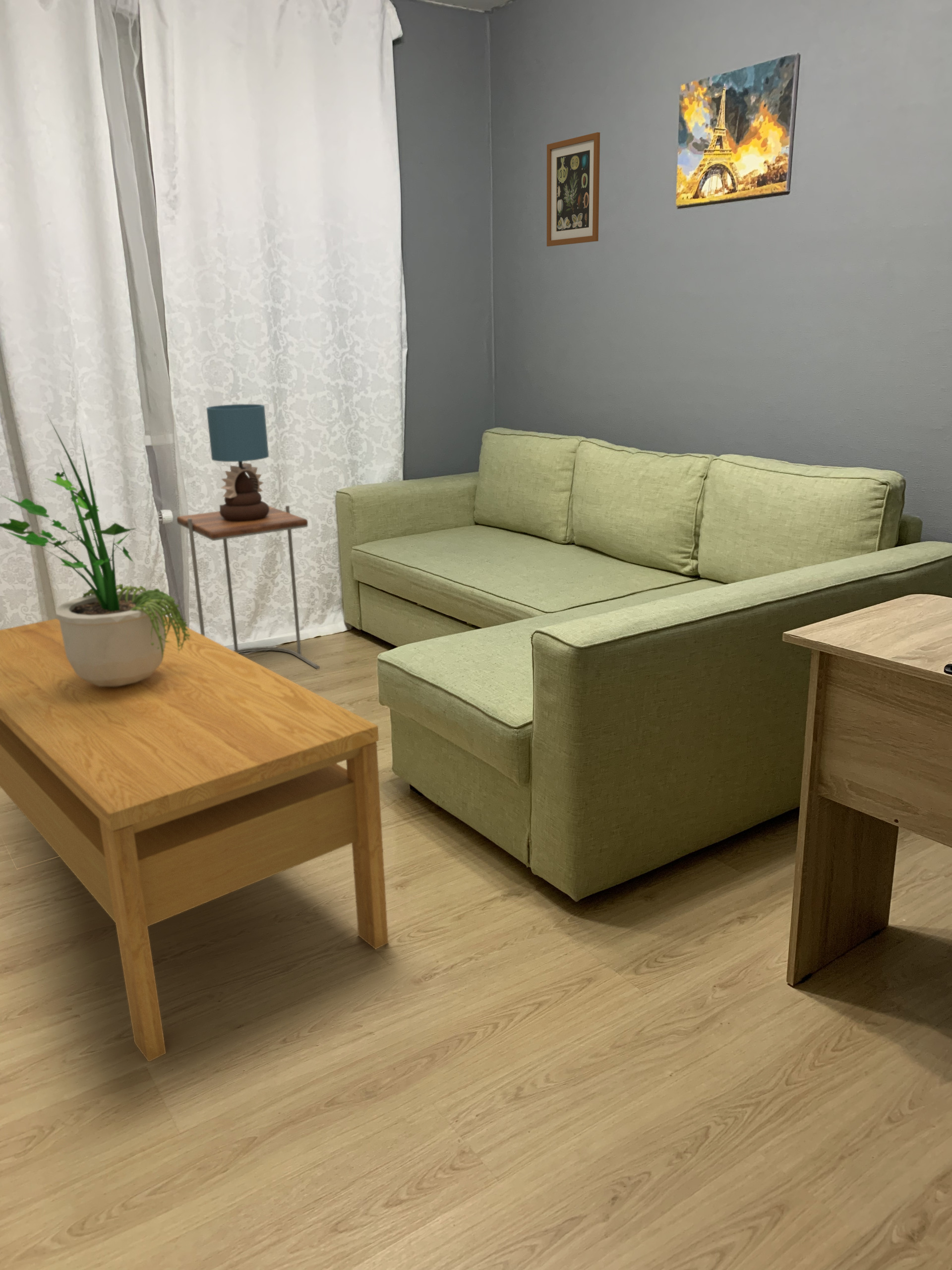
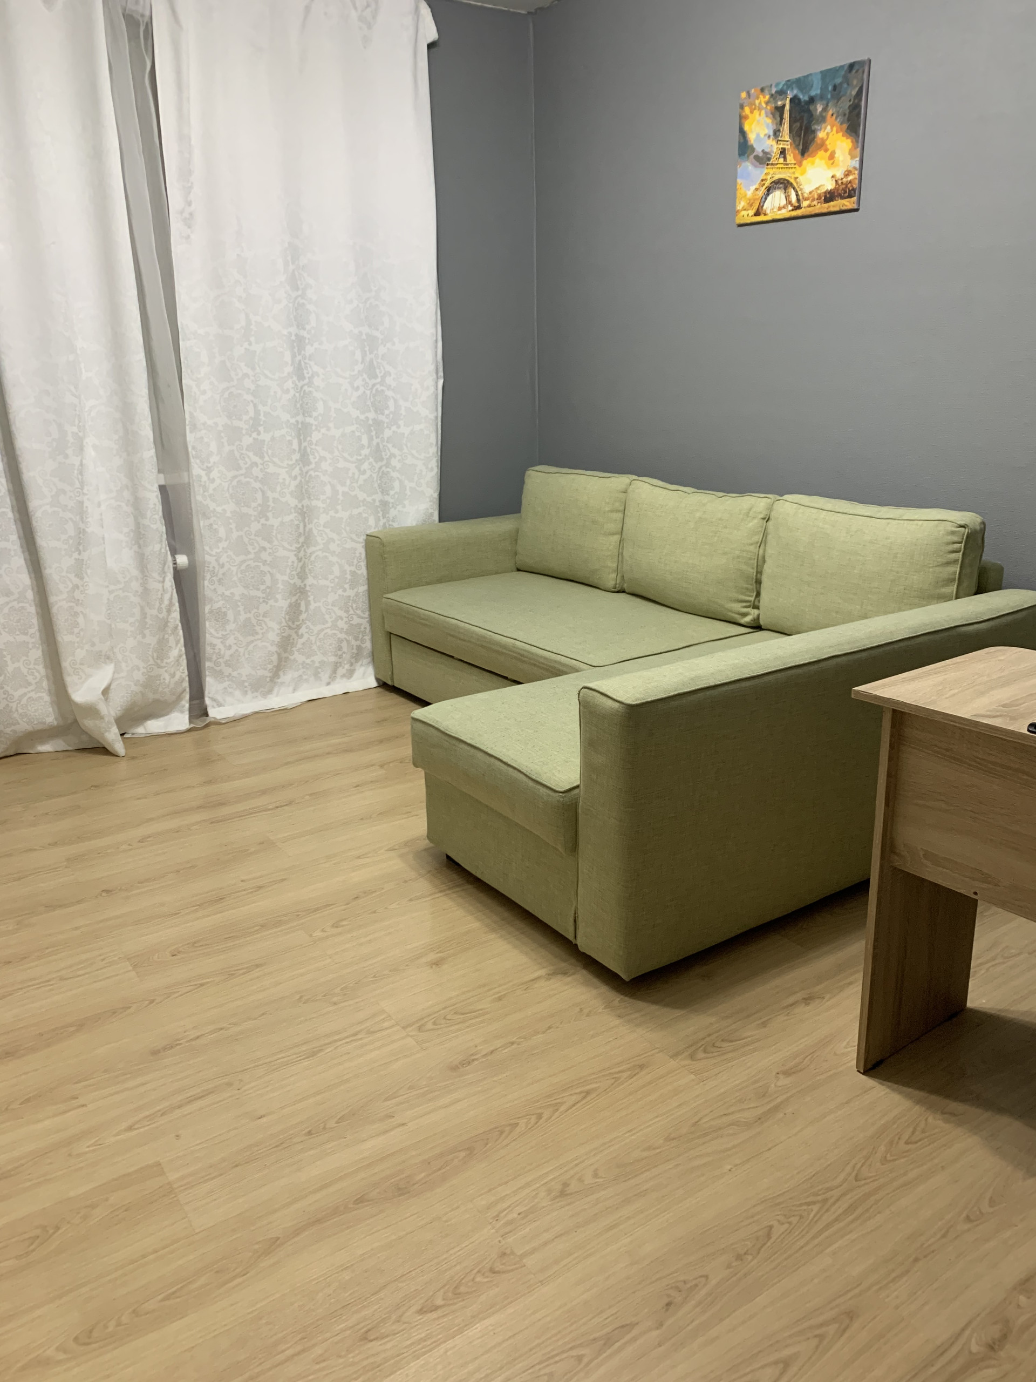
- wall art [546,132,600,247]
- table lamp [206,404,269,521]
- potted plant [0,412,190,687]
- coffee table [0,616,389,1063]
- side table [177,504,320,670]
